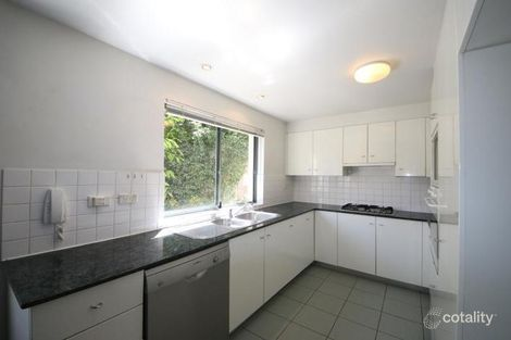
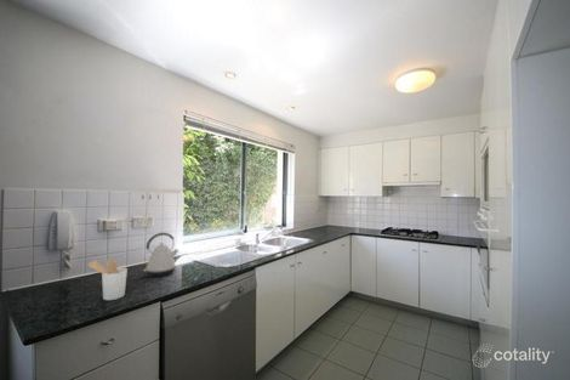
+ kettle [142,232,179,278]
+ utensil holder [87,259,129,301]
